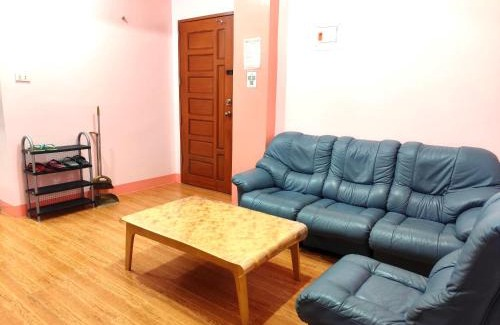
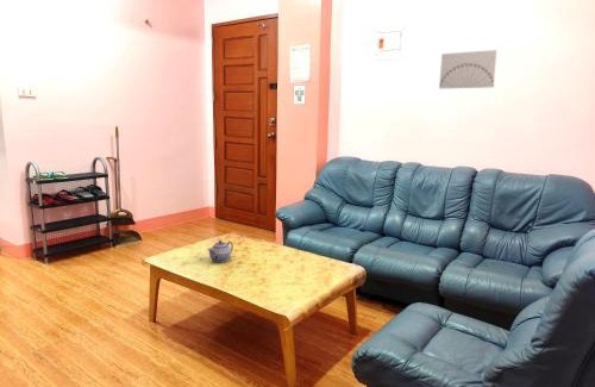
+ wall art [438,49,499,89]
+ teapot [206,239,234,263]
